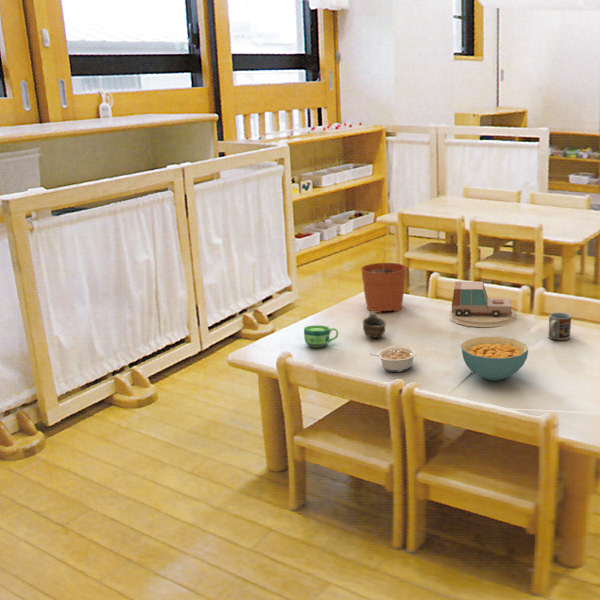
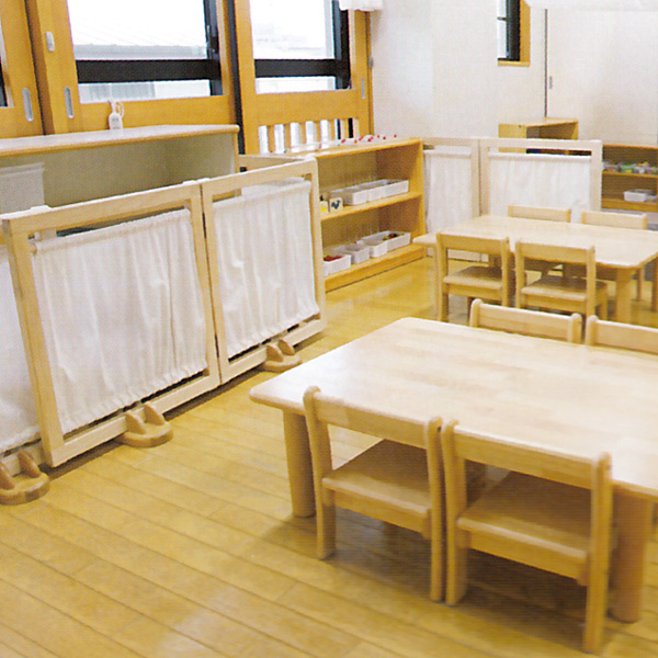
- cup [303,324,339,349]
- plant pot [360,248,407,314]
- cereal bowl [460,336,529,381]
- cup [362,311,387,339]
- legume [369,345,418,373]
- toy car [448,281,518,328]
- cup [547,312,573,341]
